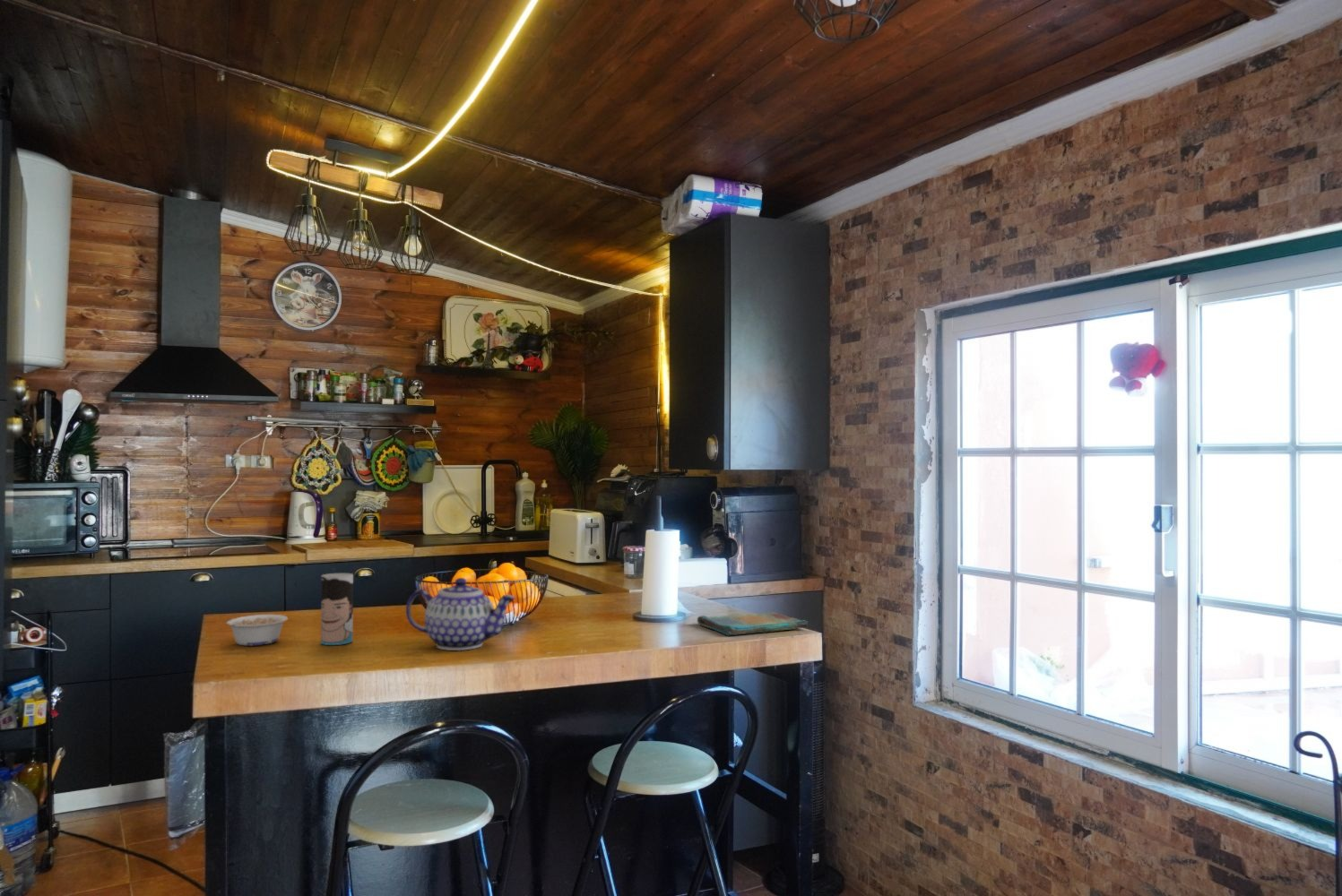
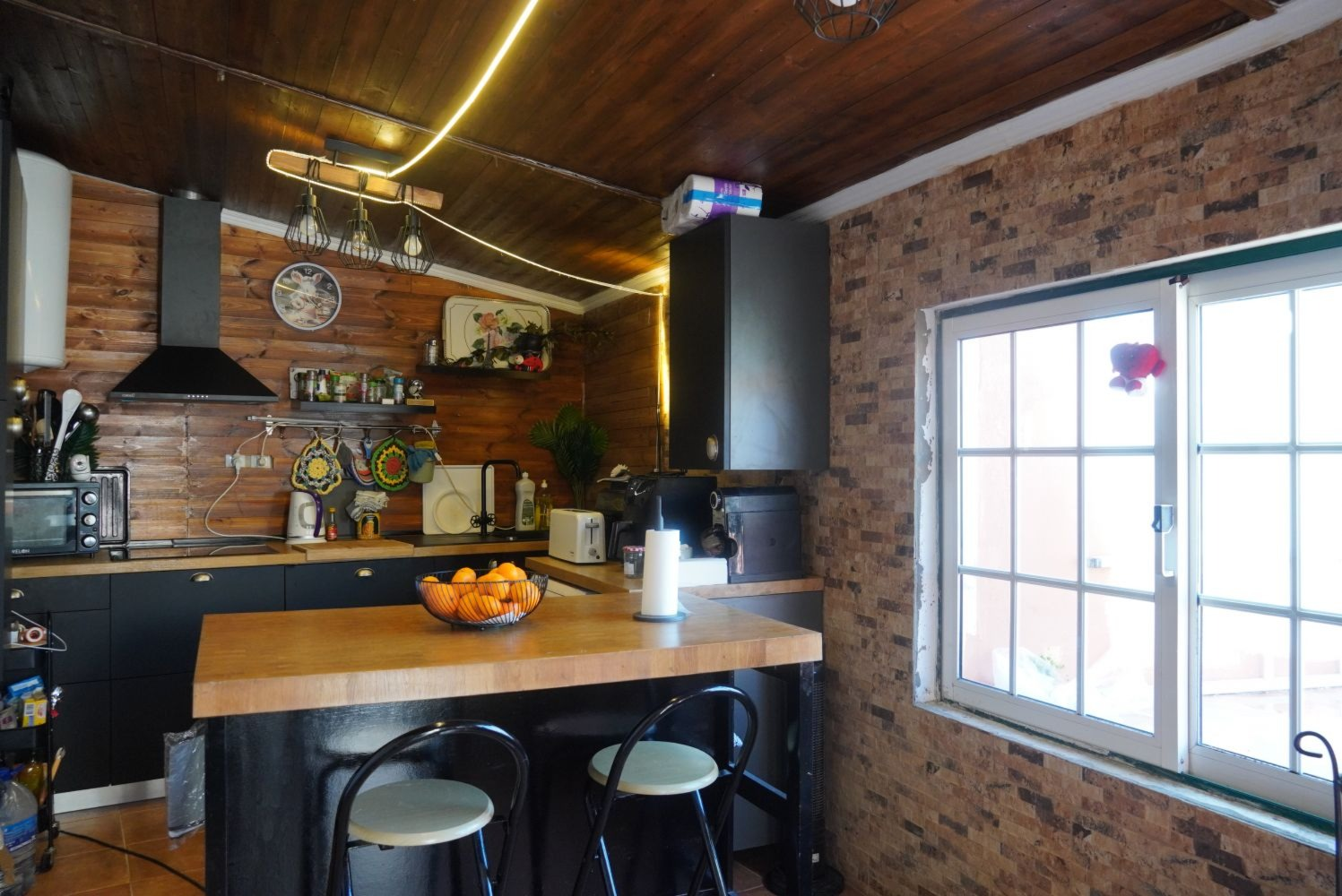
- dish towel [697,611,809,636]
- teapot [405,577,516,651]
- legume [221,614,289,646]
- cup [320,573,354,646]
